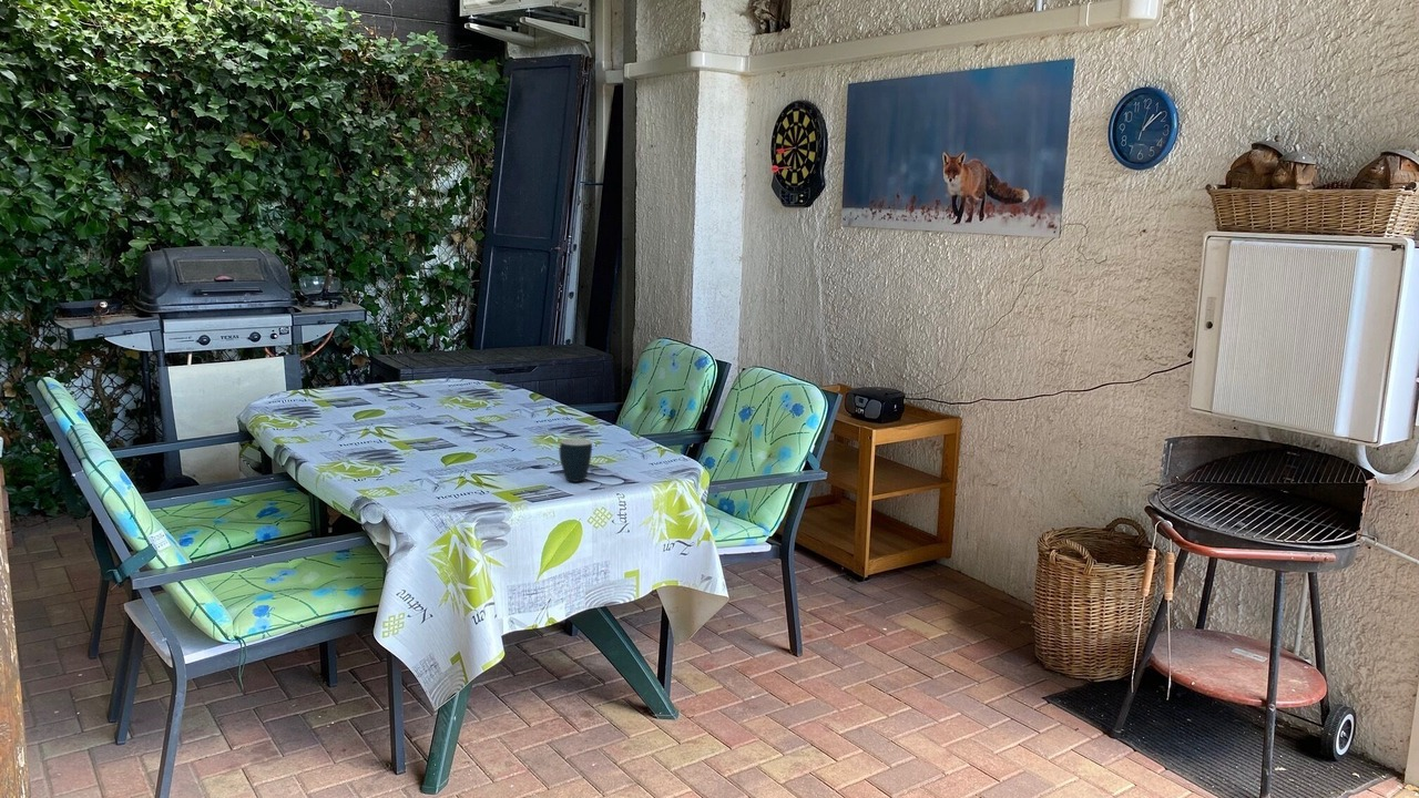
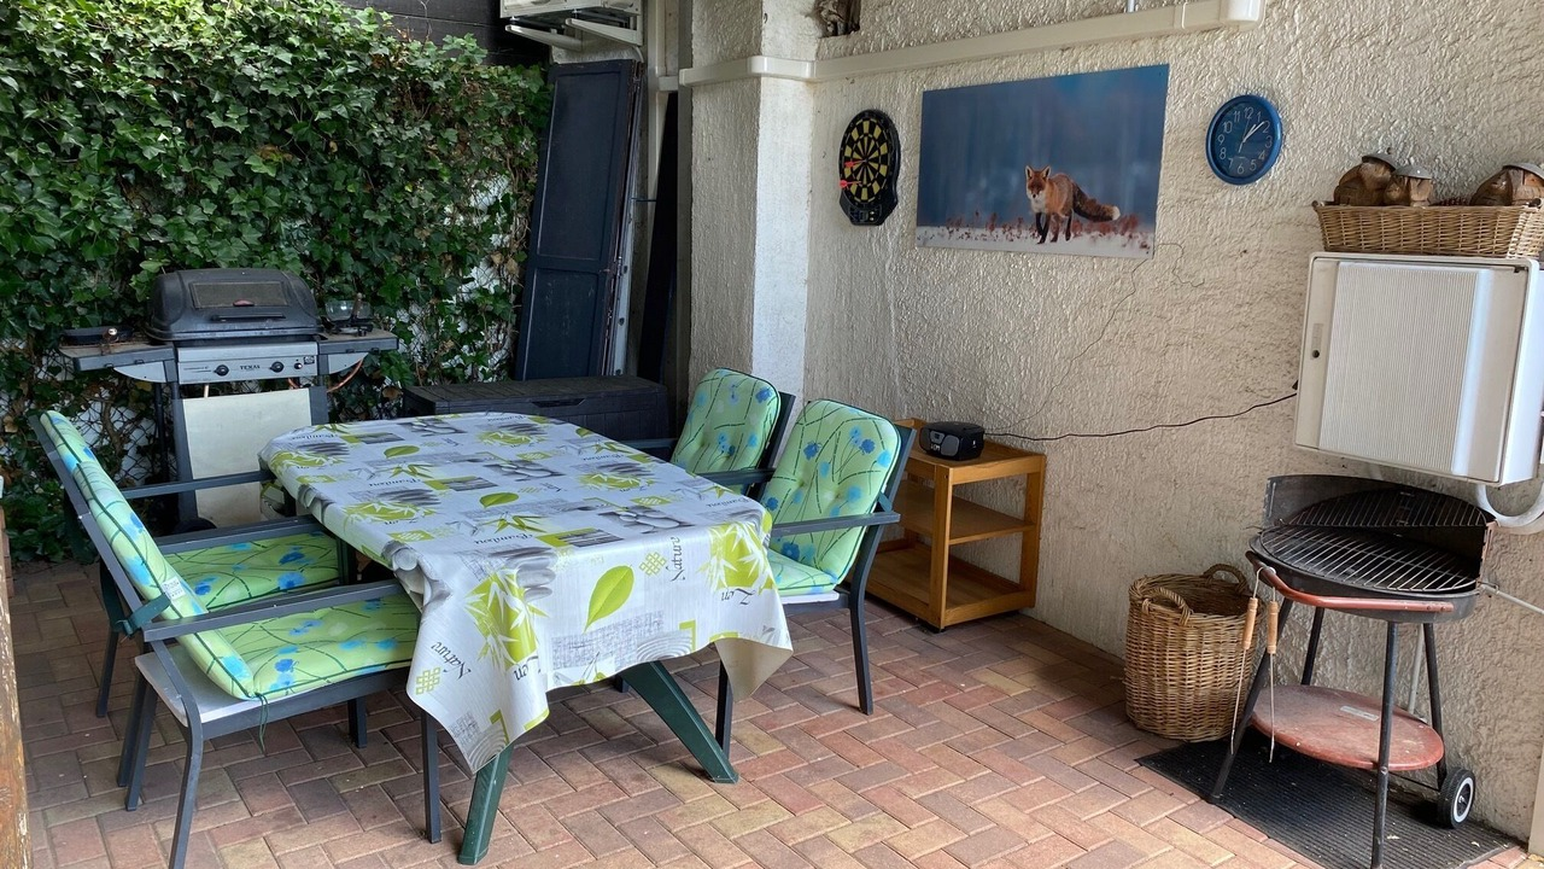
- mug [559,438,593,483]
